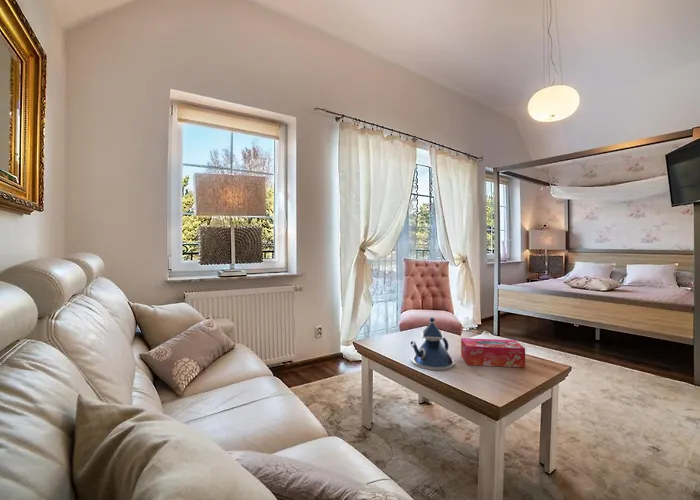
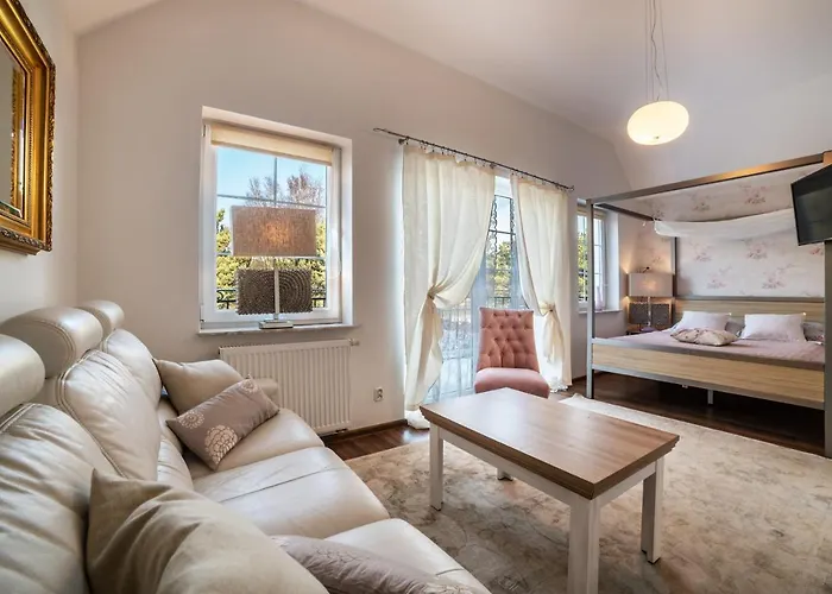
- tissue box [460,337,526,368]
- teapot [408,316,456,371]
